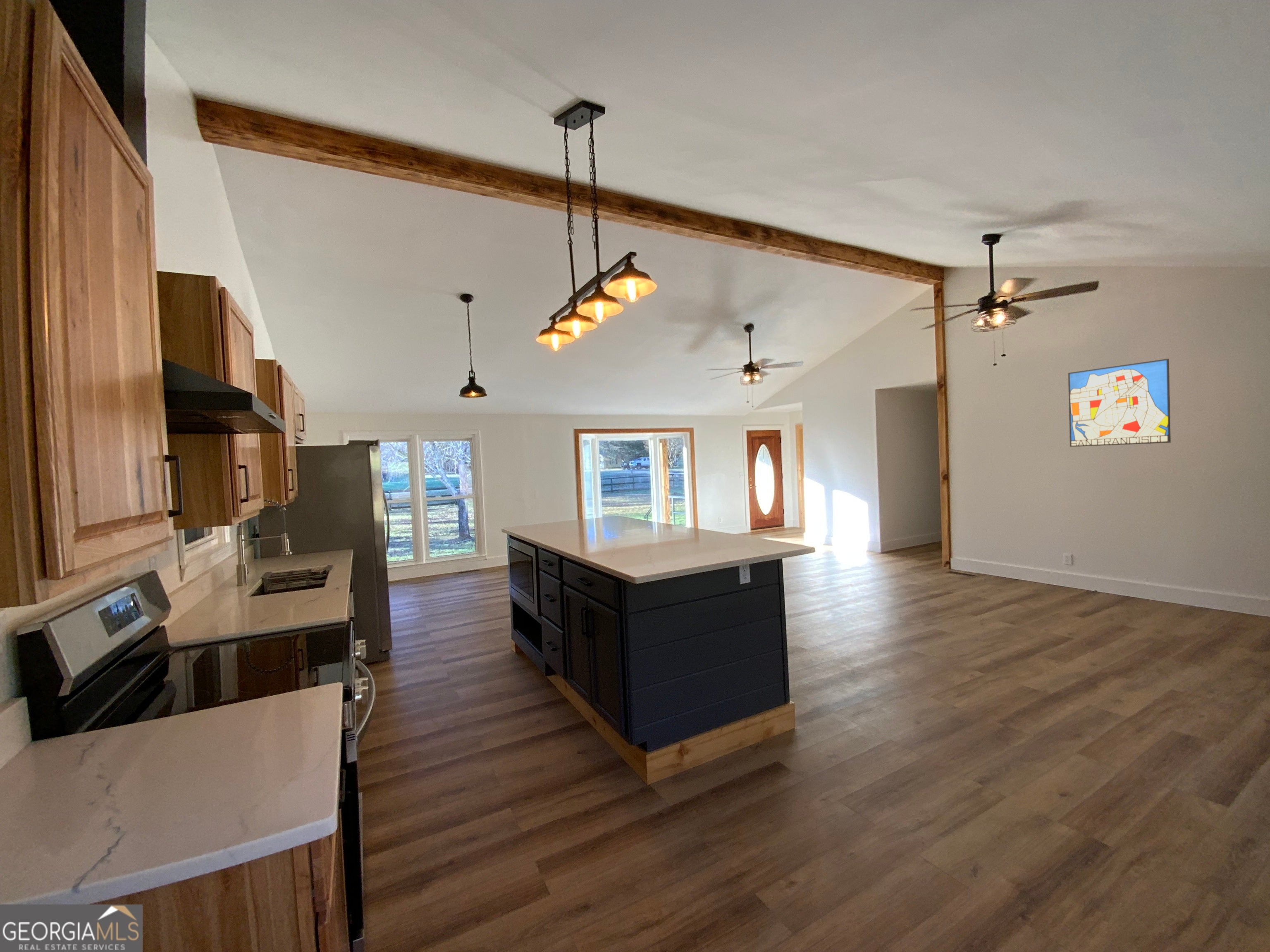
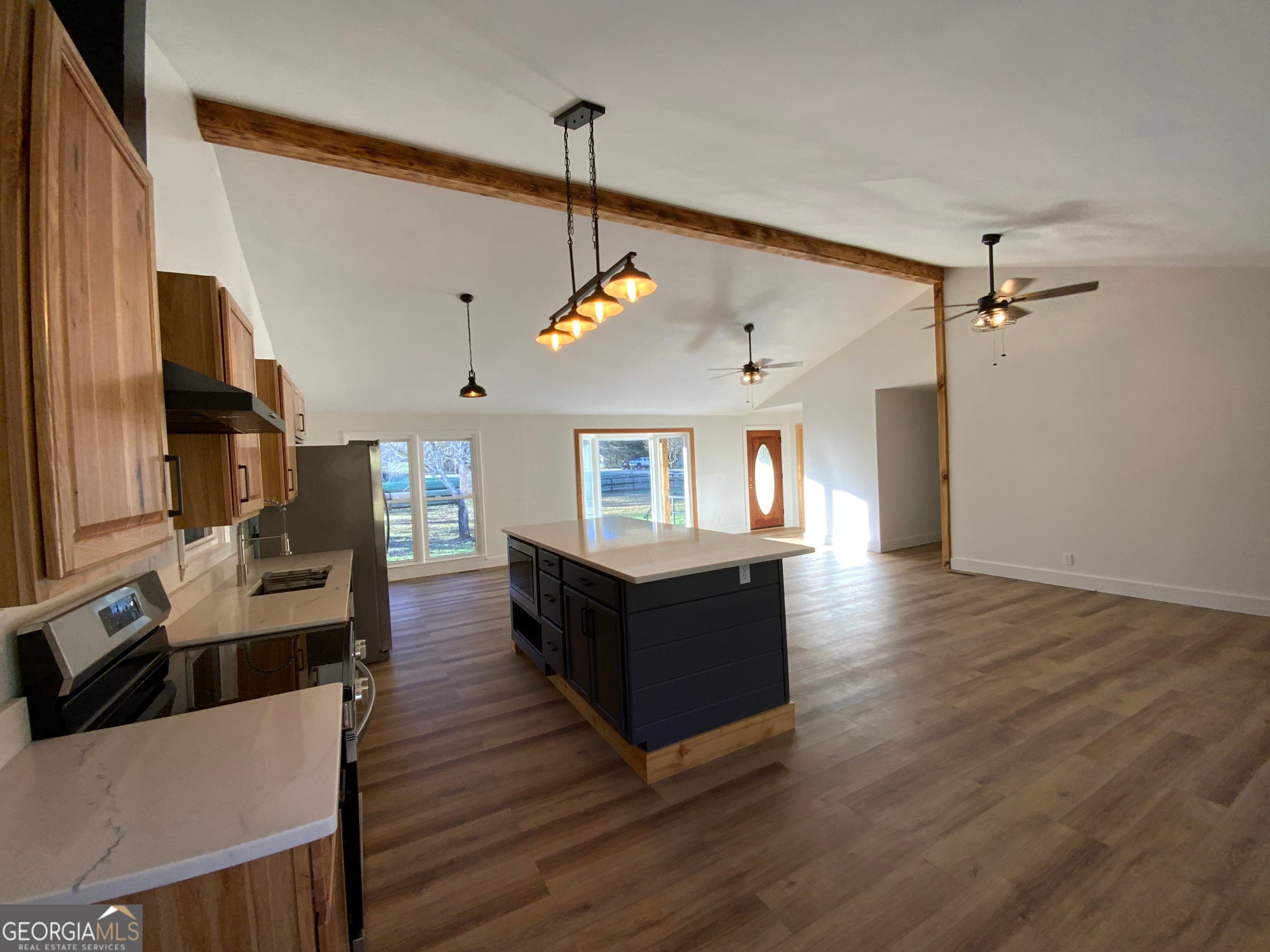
- wall art [1068,358,1171,447]
